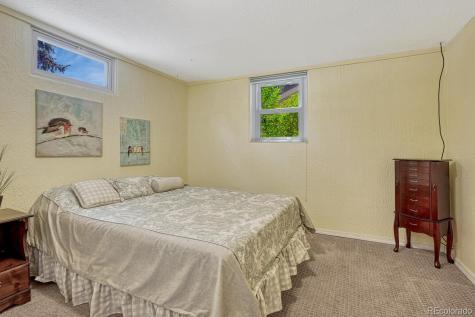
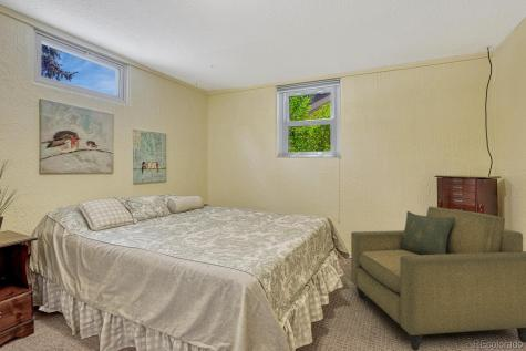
+ armchair [350,206,526,351]
